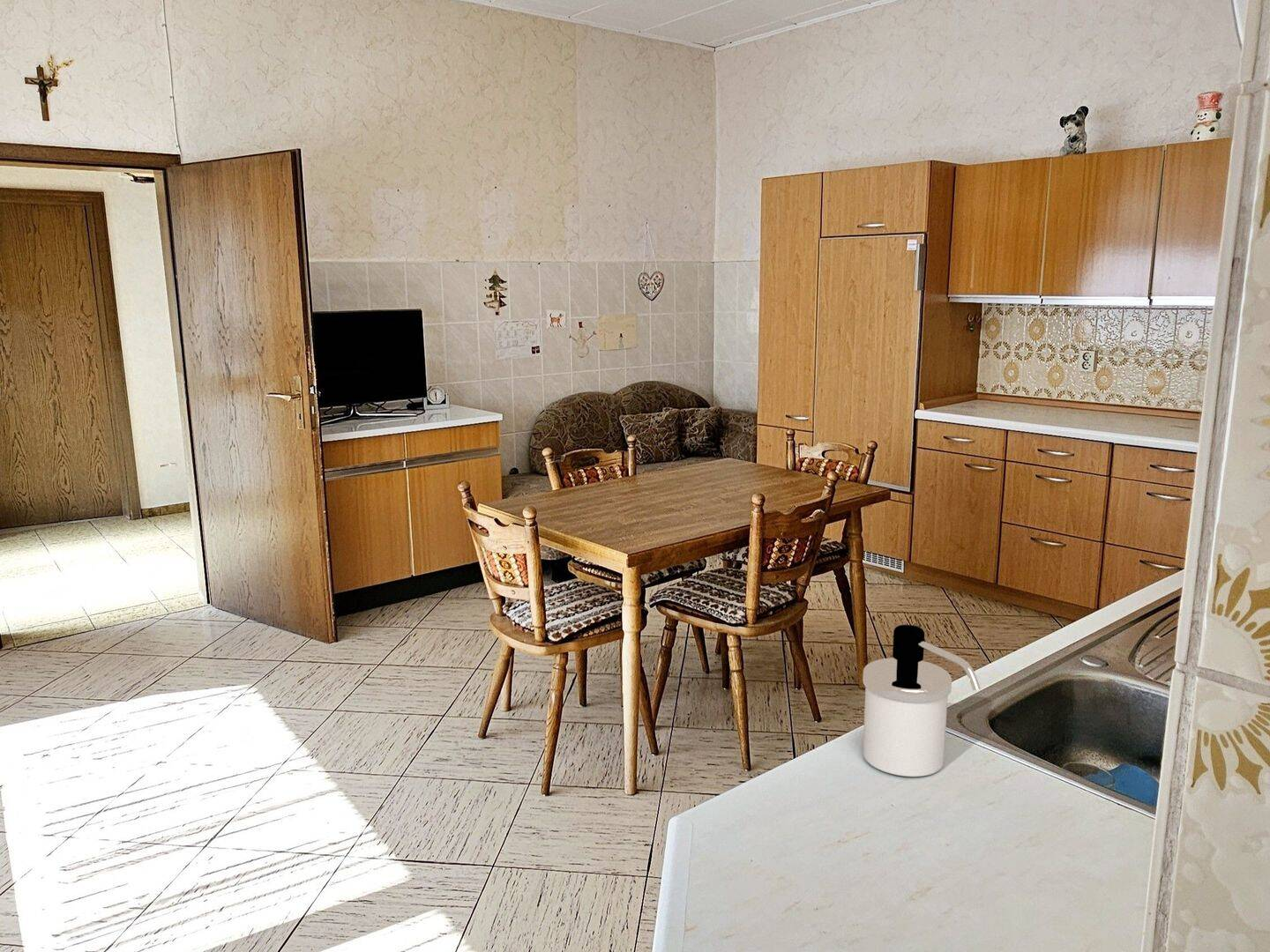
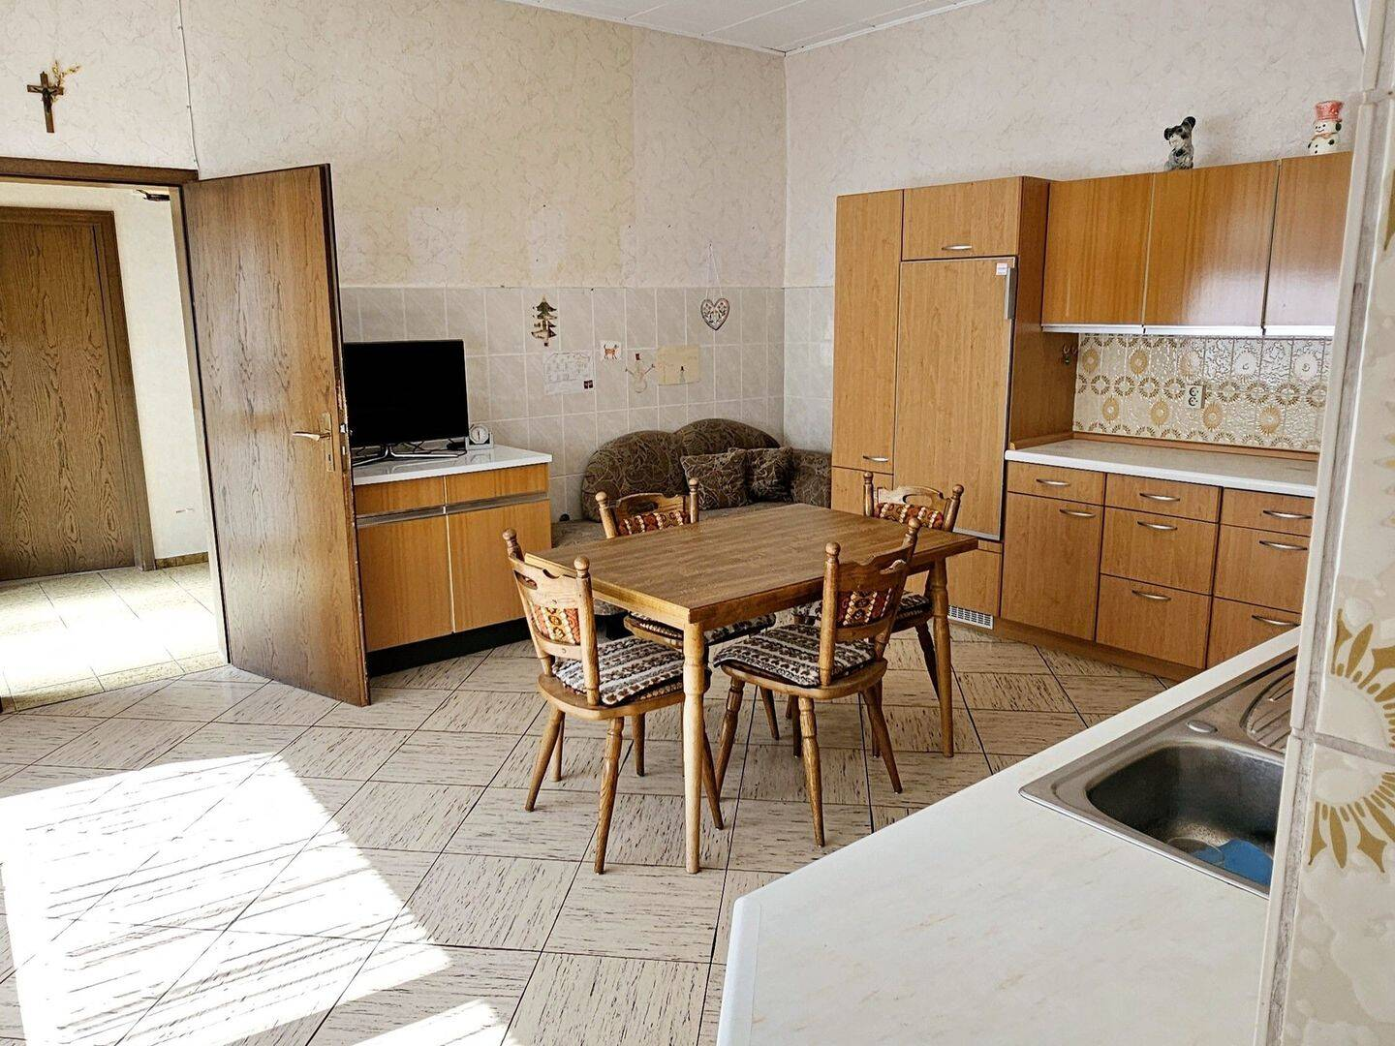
- soap dispenser [862,624,982,777]
